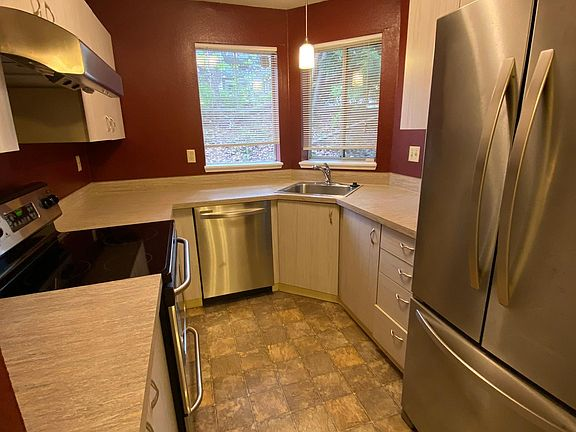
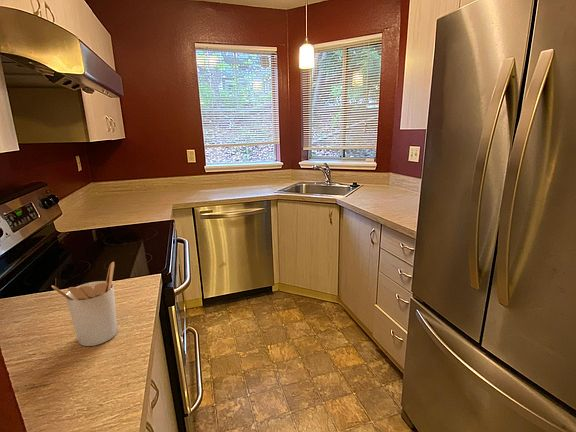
+ utensil holder [51,261,118,347]
